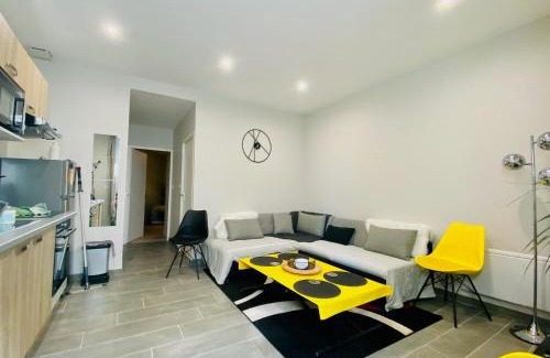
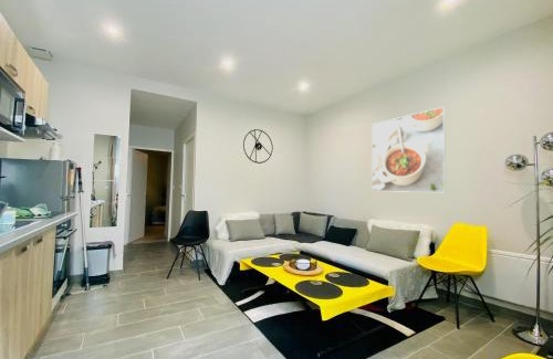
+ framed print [371,106,447,193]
